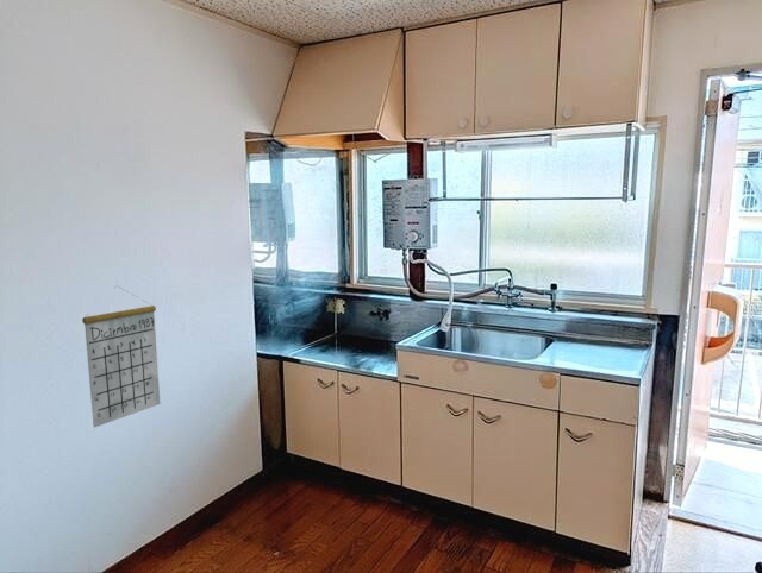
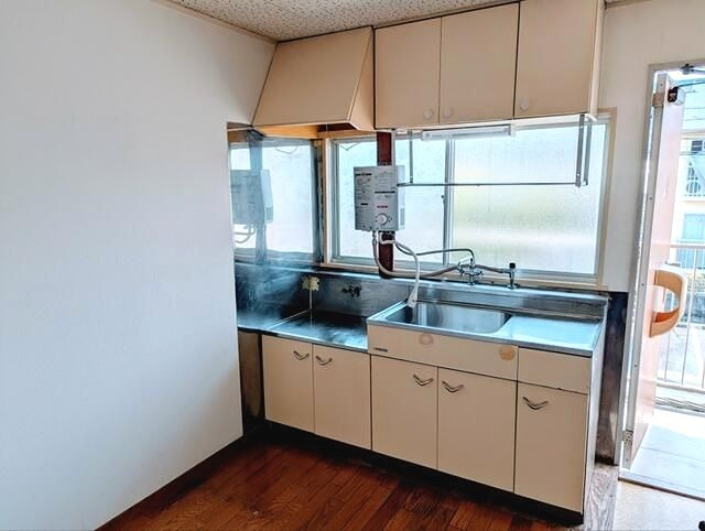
- calendar [81,284,162,429]
